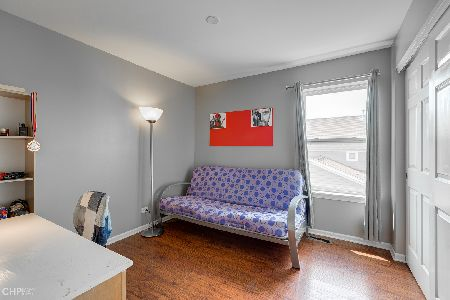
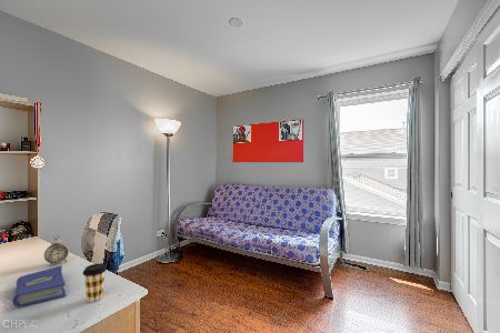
+ alarm clock [43,234,70,266]
+ coffee cup [82,263,108,303]
+ hardcover book [12,264,67,307]
